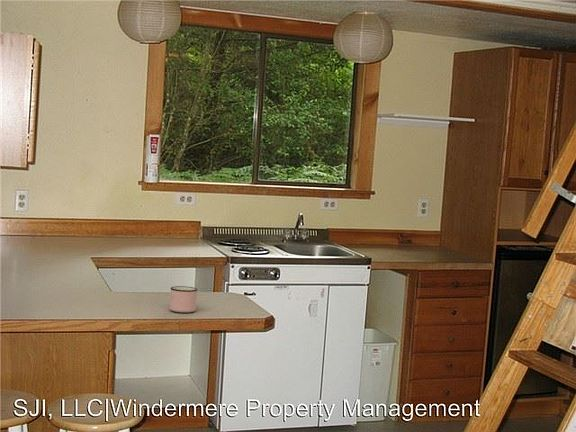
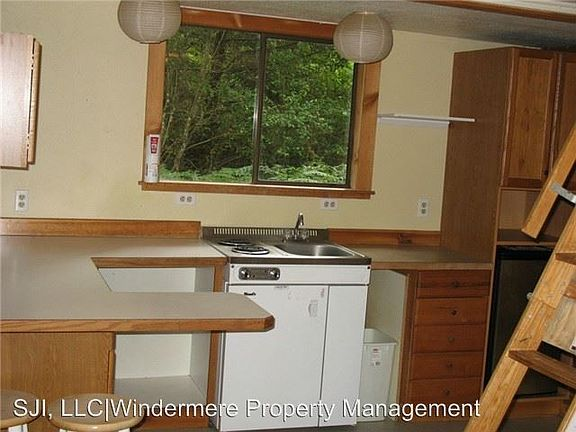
- mug [169,285,198,313]
